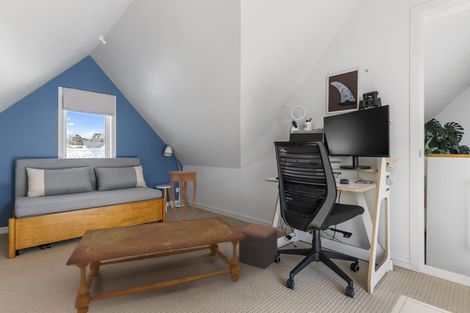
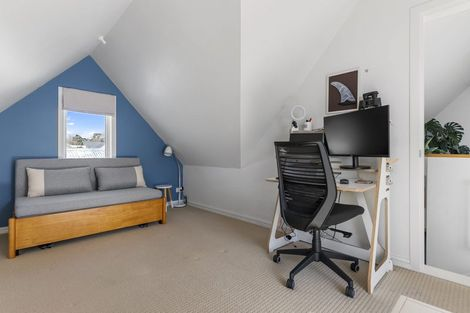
- footstool [238,222,278,269]
- coffee table [65,216,247,313]
- side table [168,170,199,221]
